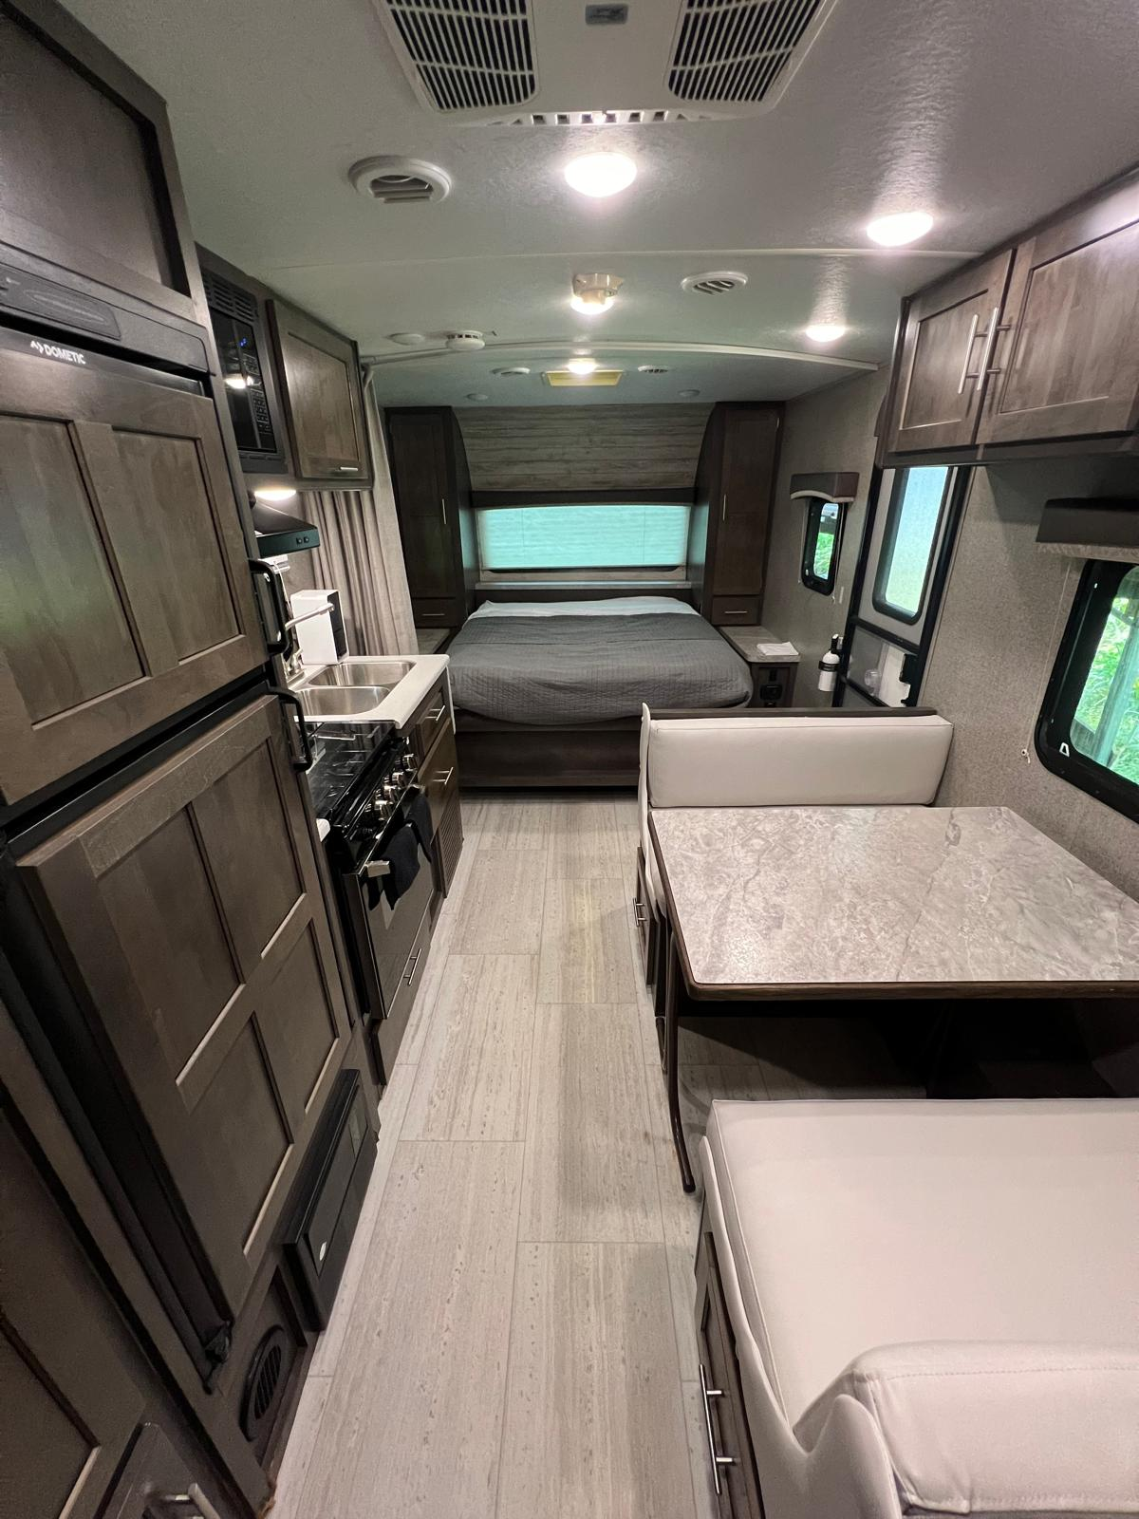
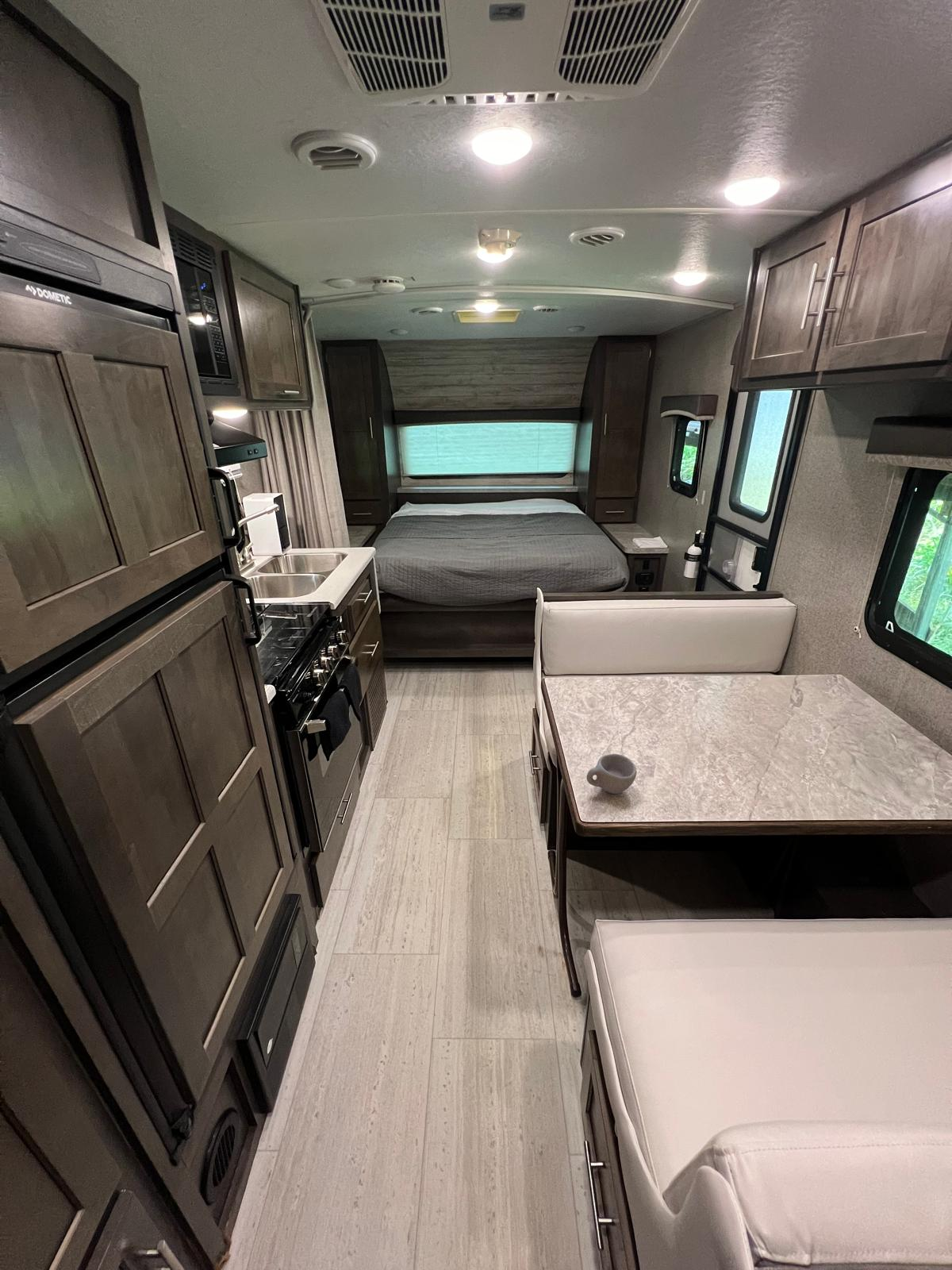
+ cup [585,753,638,795]
